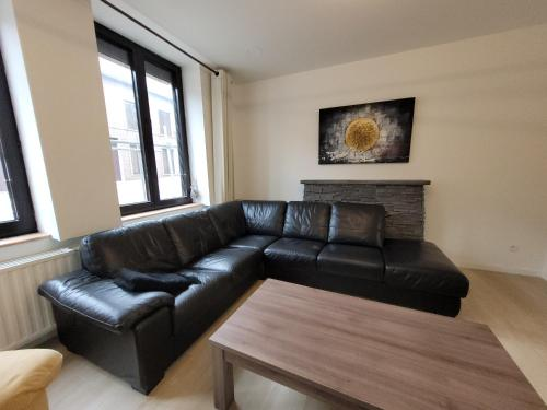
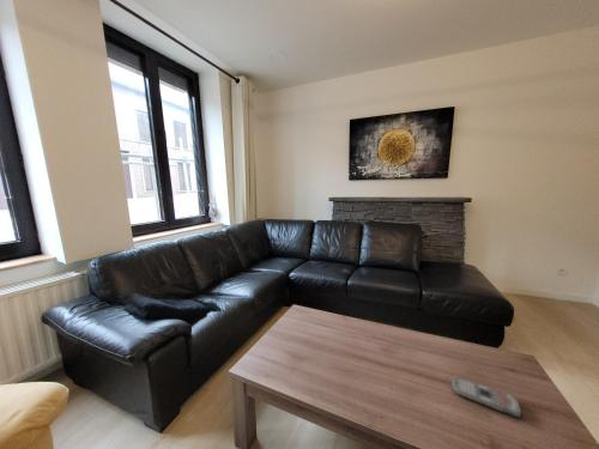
+ remote control [450,377,522,418]
